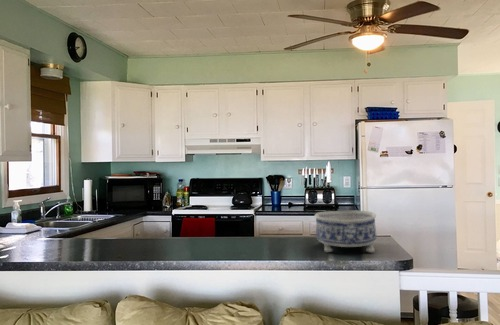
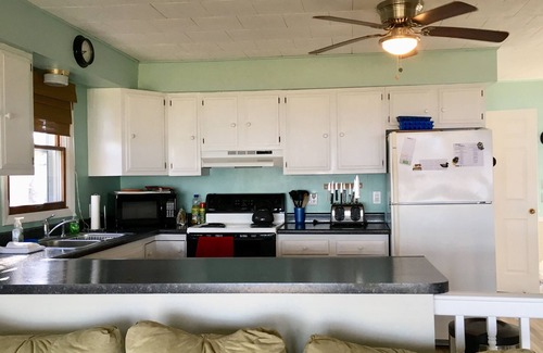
- decorative bowl [314,210,378,254]
